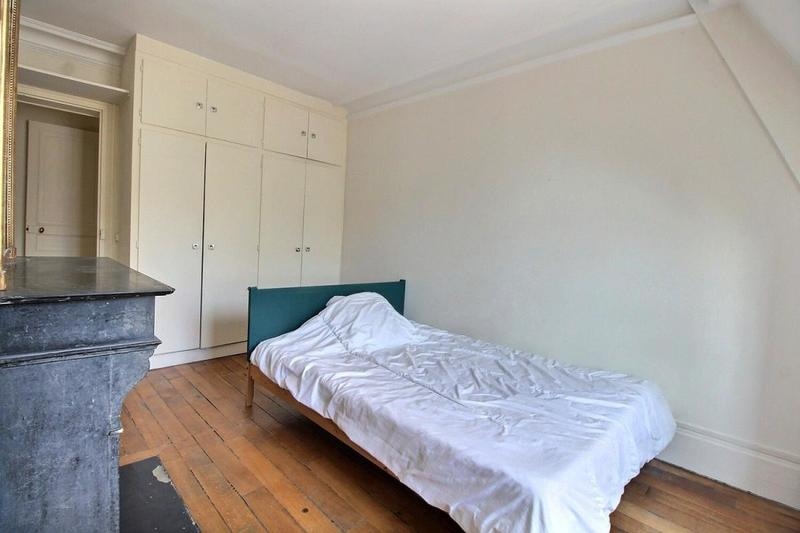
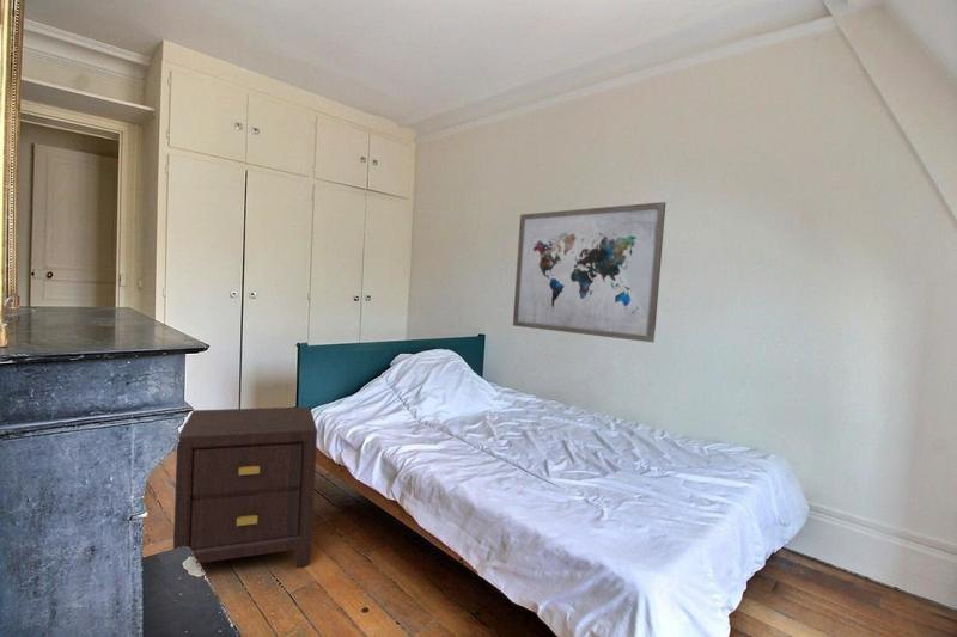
+ wall art [512,201,666,343]
+ nightstand [172,405,318,568]
